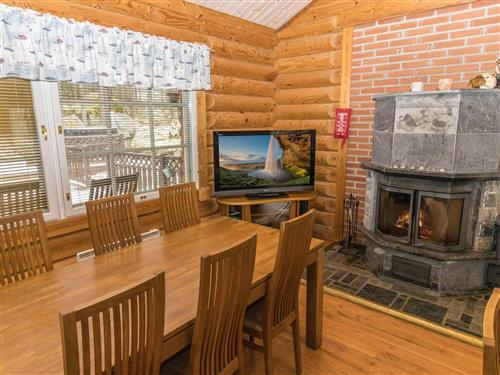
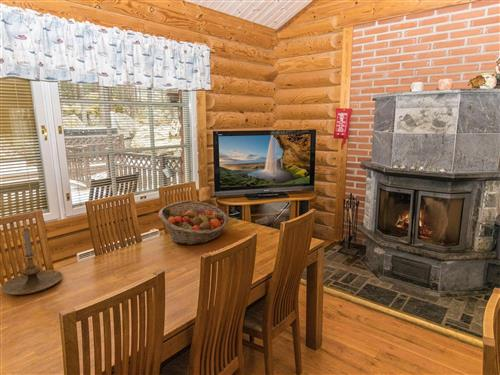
+ candle holder [0,227,64,296]
+ fruit basket [158,200,229,246]
